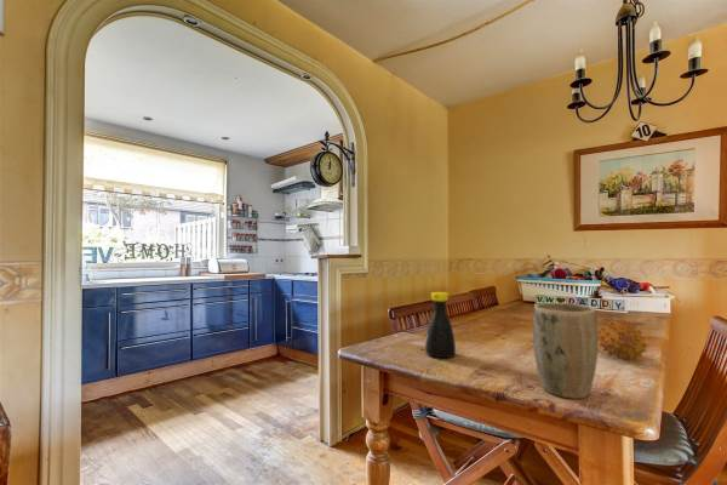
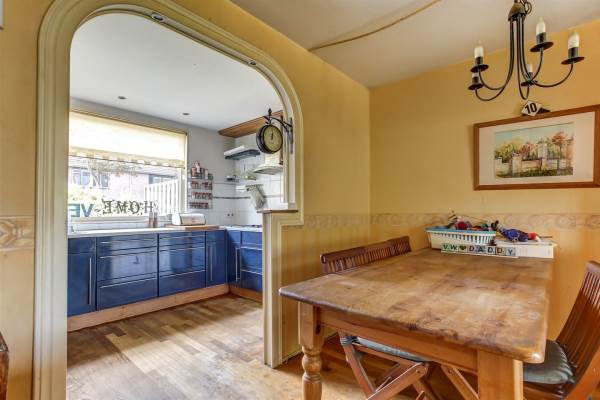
- fruit [597,318,649,361]
- plant pot [532,302,599,400]
- bottle [424,291,457,359]
